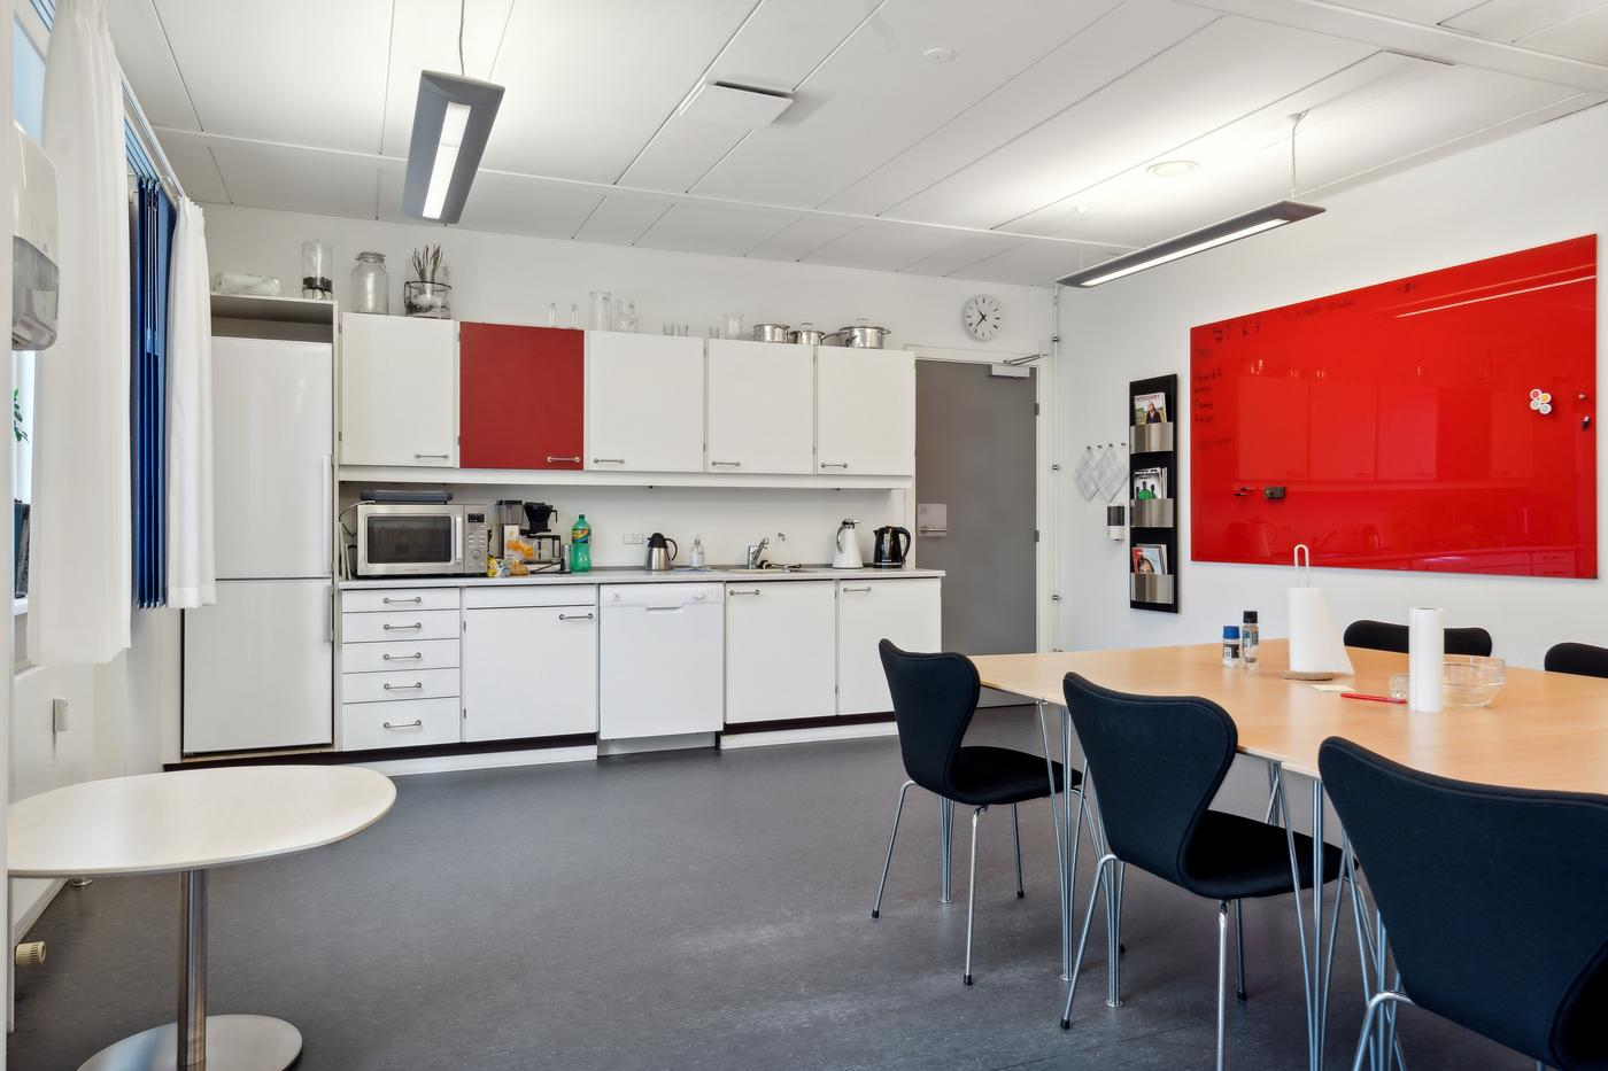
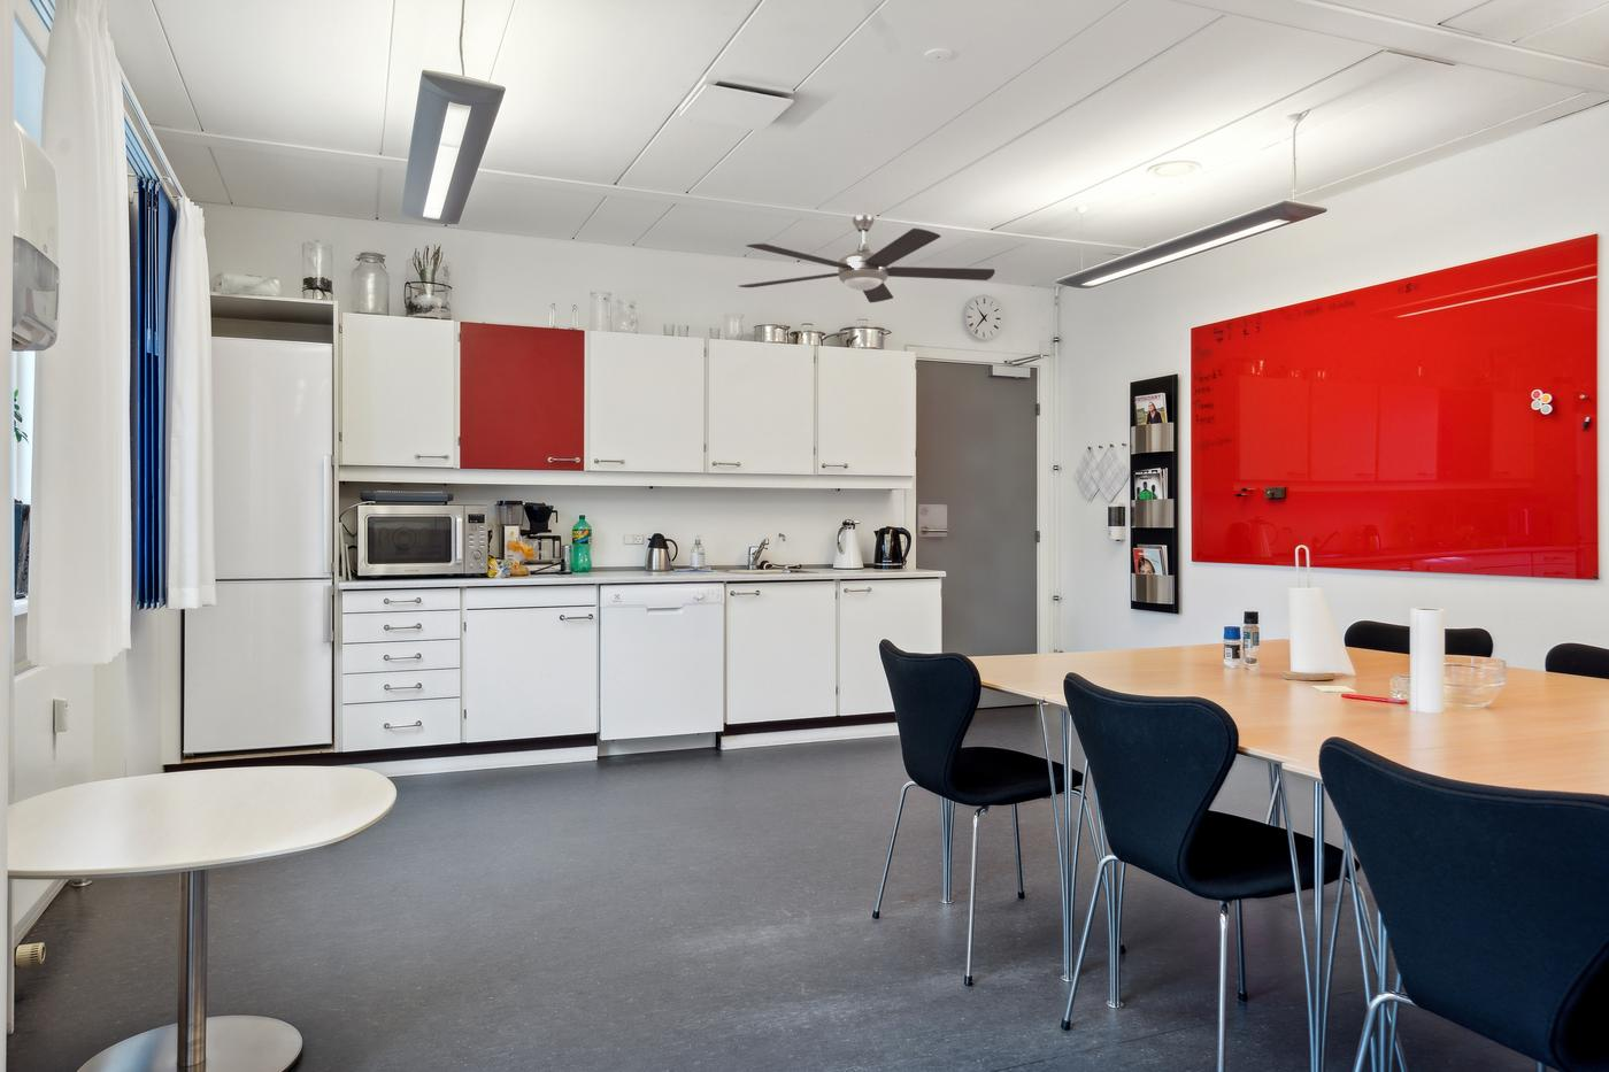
+ electric fan [737,214,997,304]
